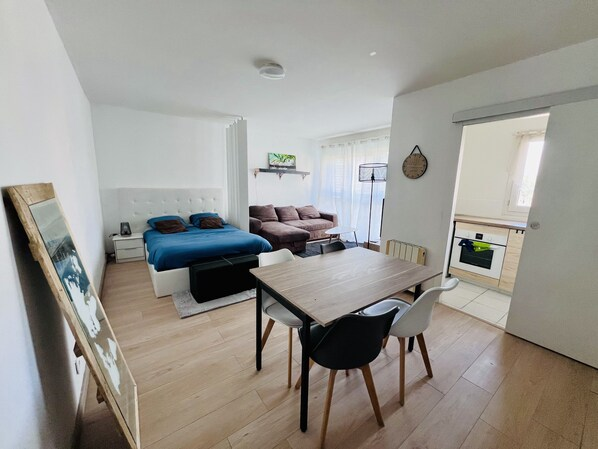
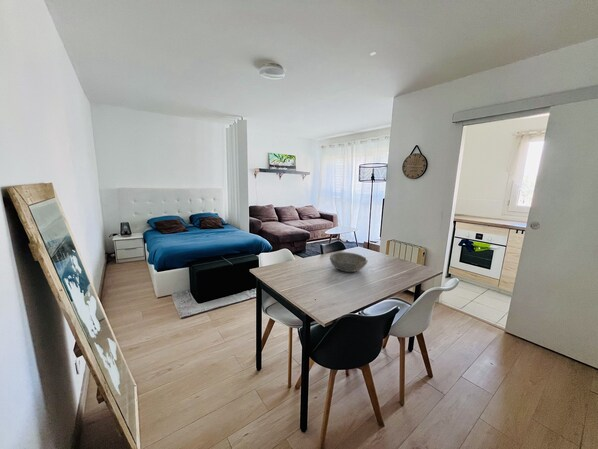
+ bowl [329,251,369,273]
